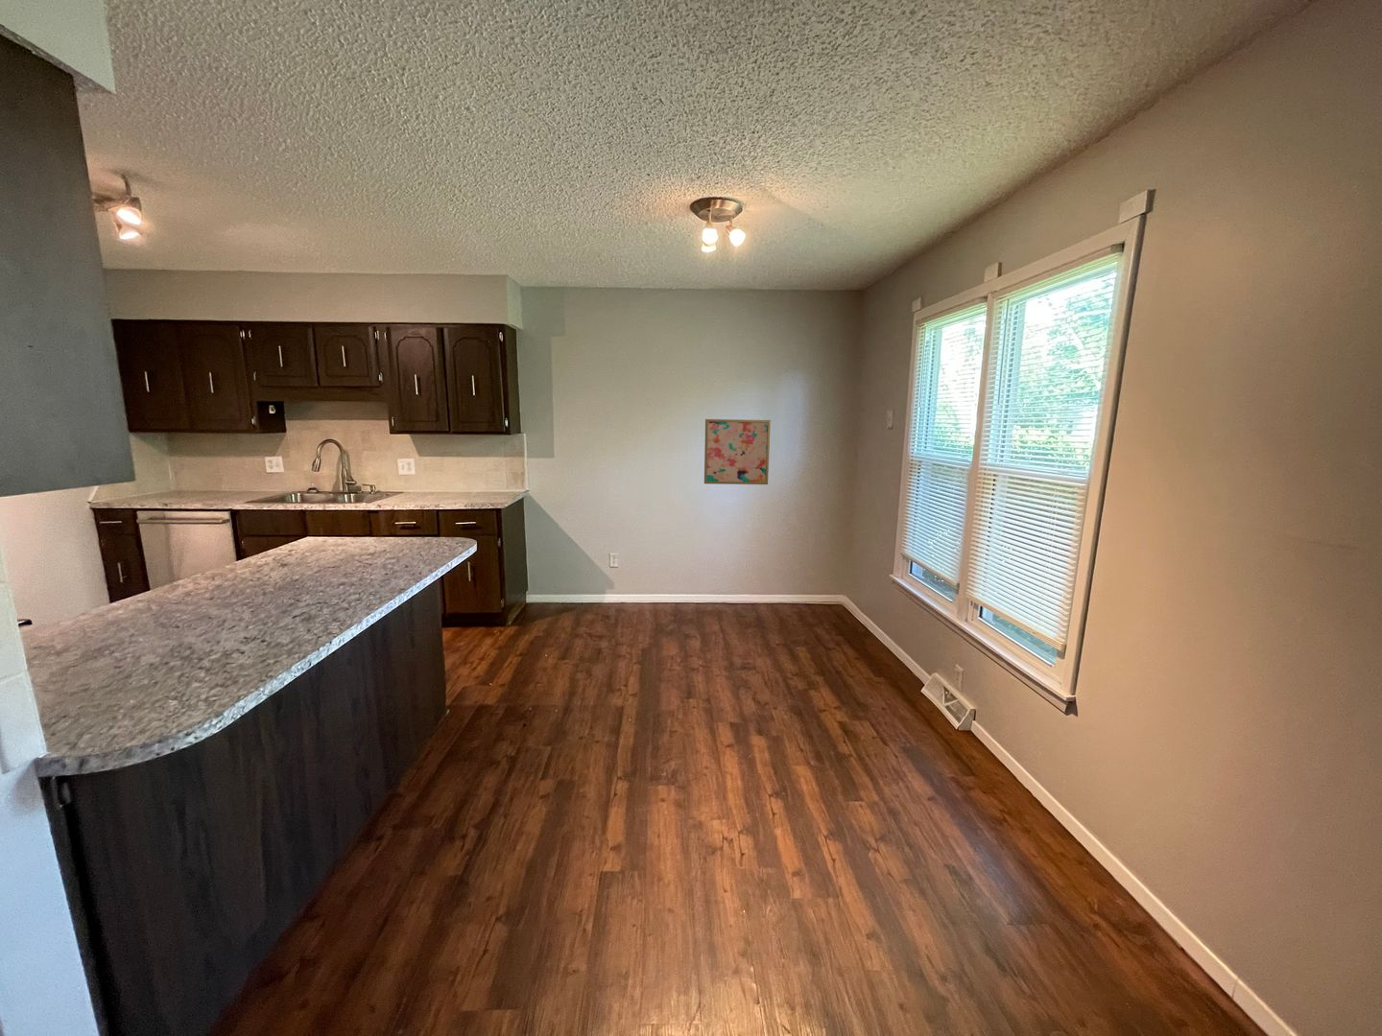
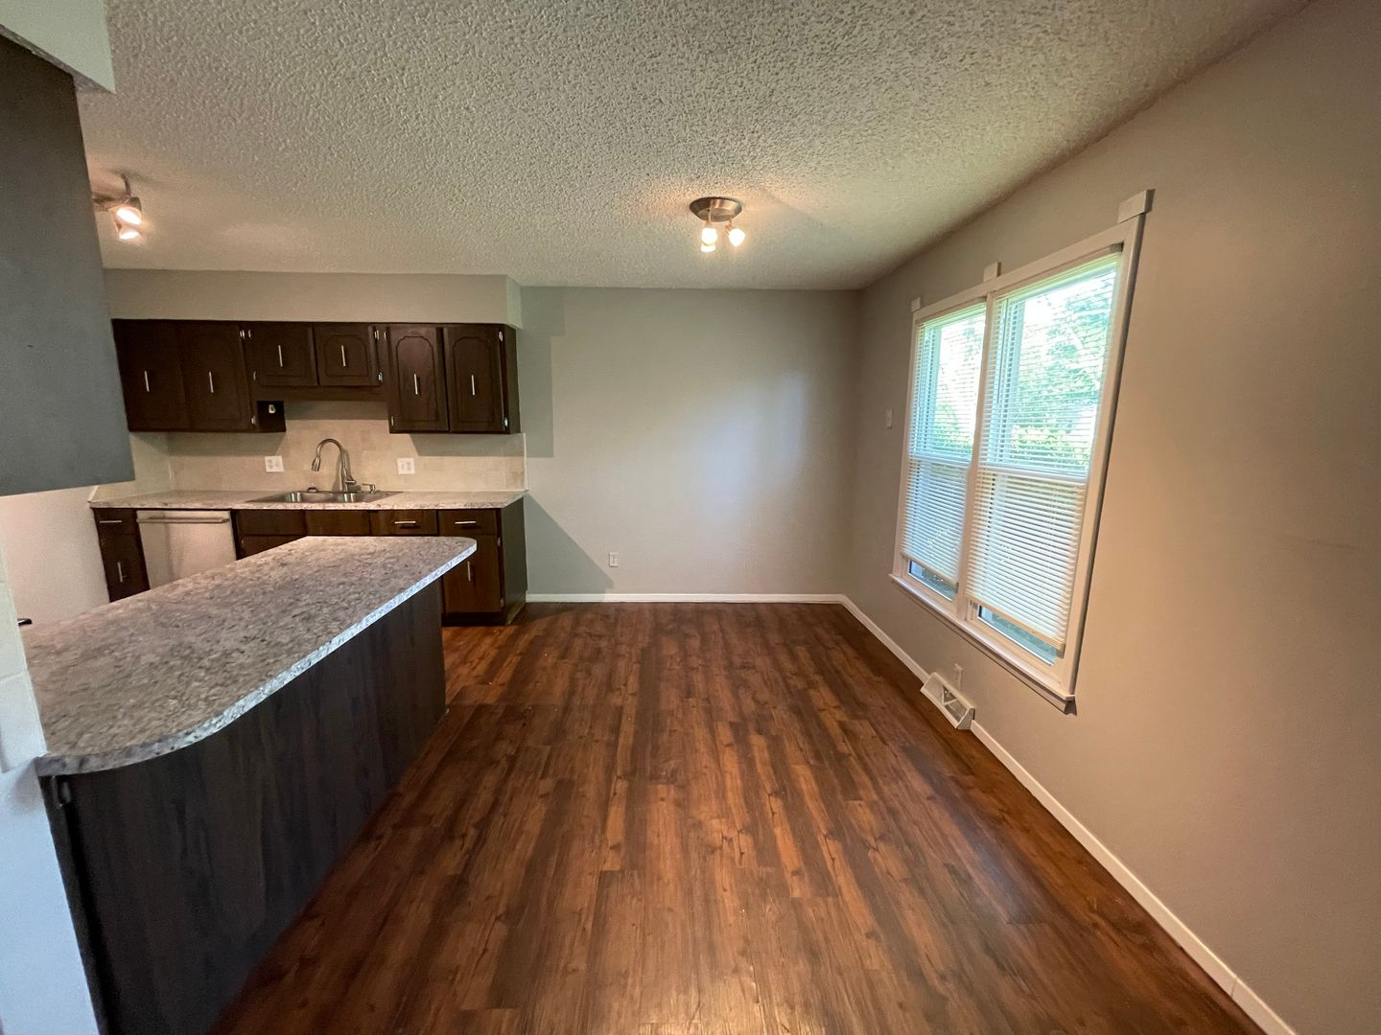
- wall art [703,418,772,485]
